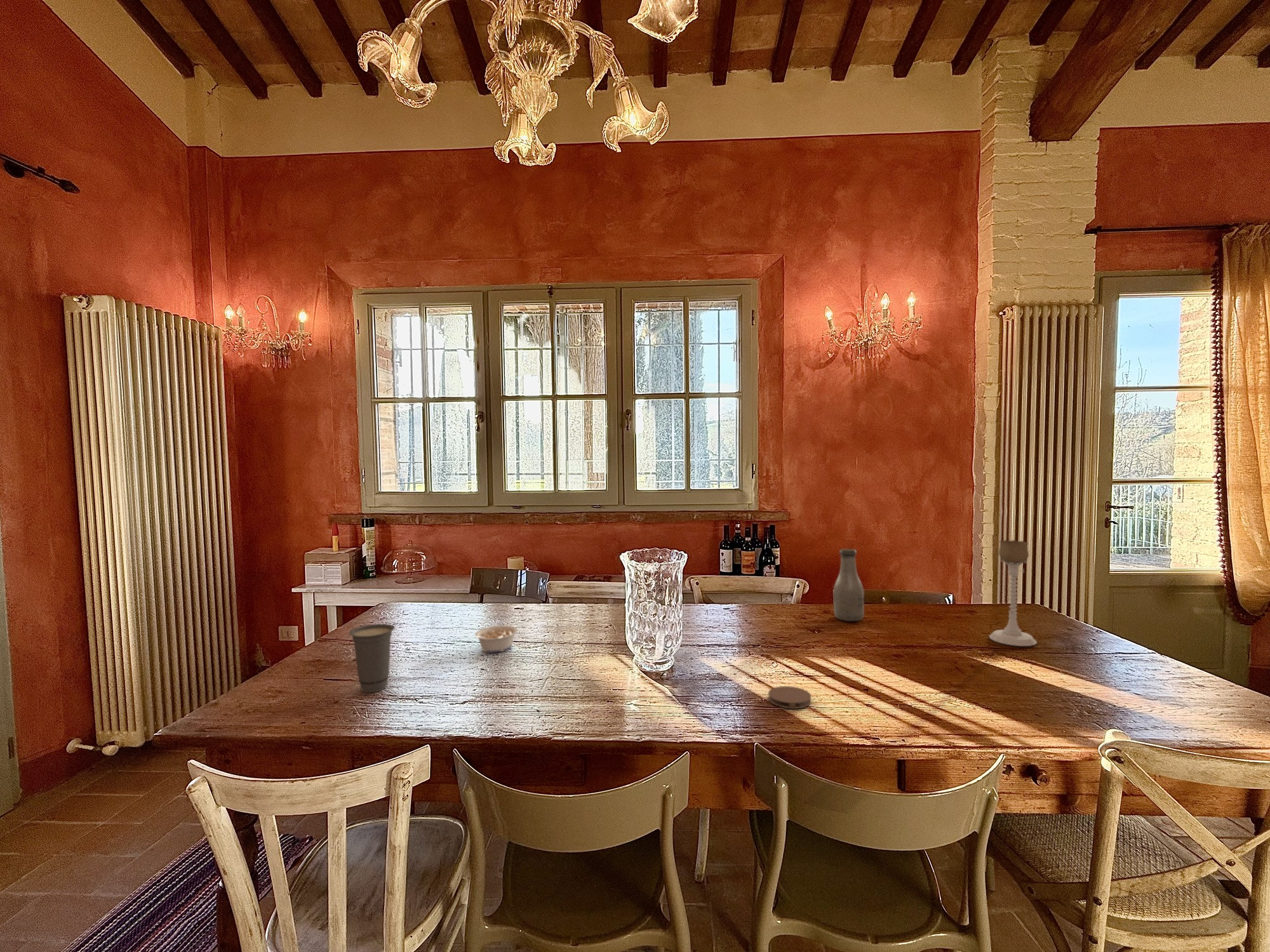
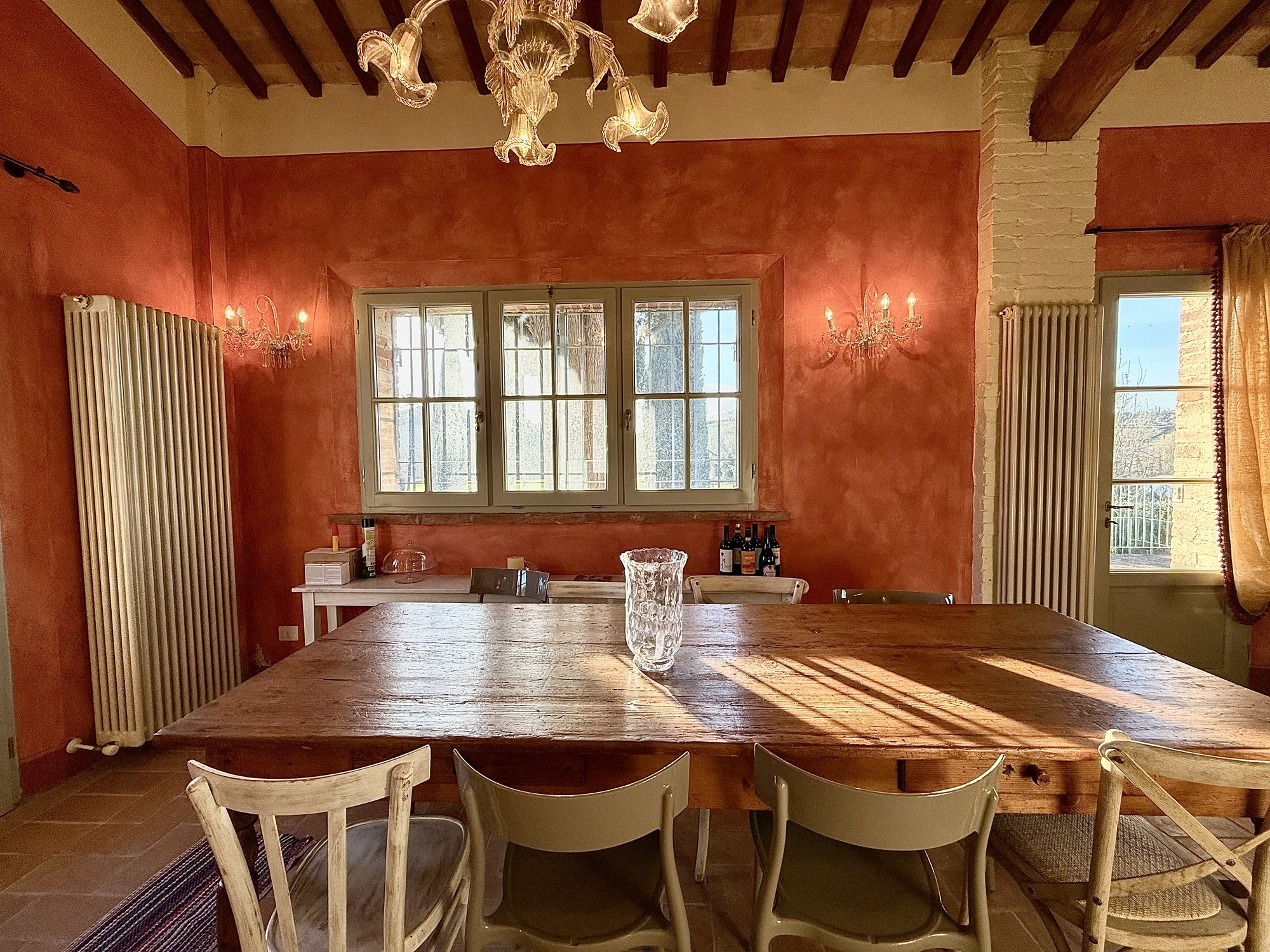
- legume [467,625,518,653]
- bottle [833,548,865,622]
- cup [348,623,396,693]
- candle holder [988,539,1038,647]
- coaster [768,685,812,710]
